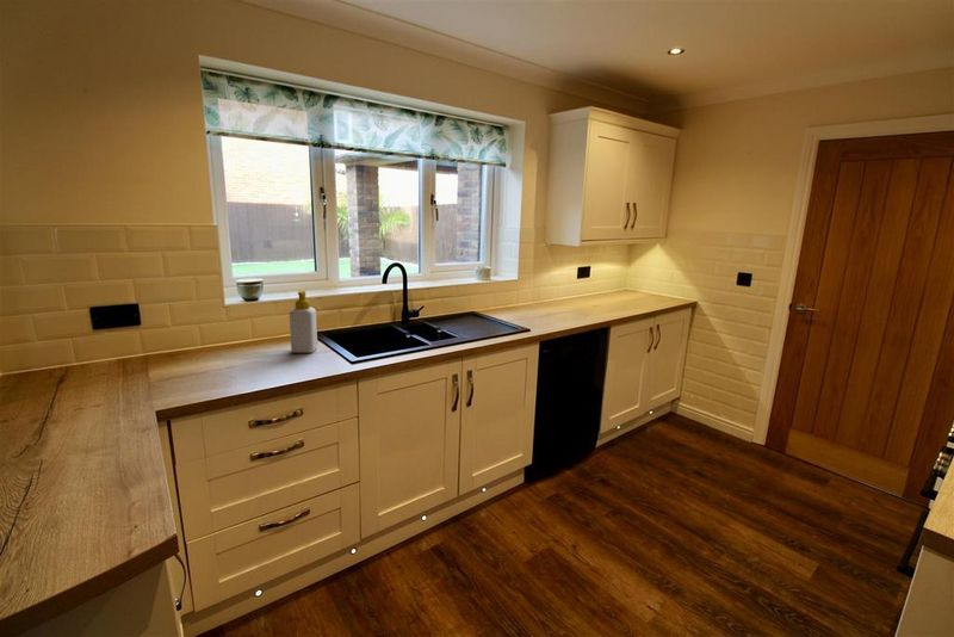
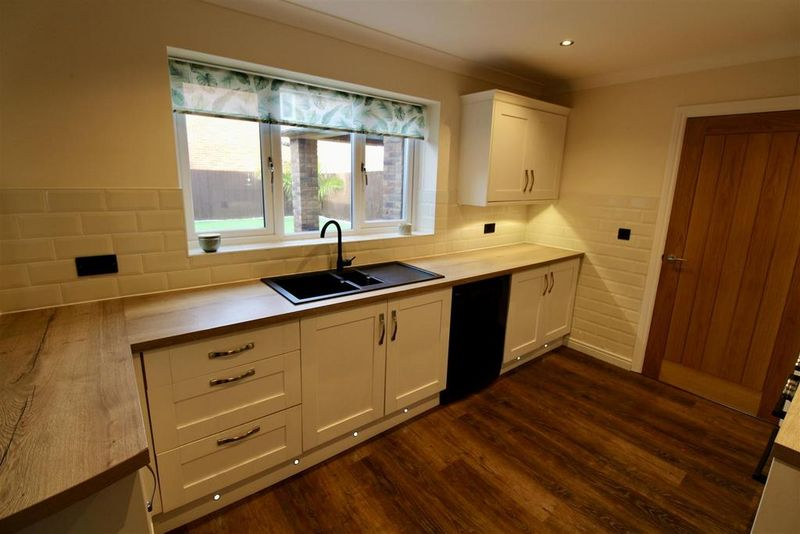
- soap bottle [289,290,318,354]
